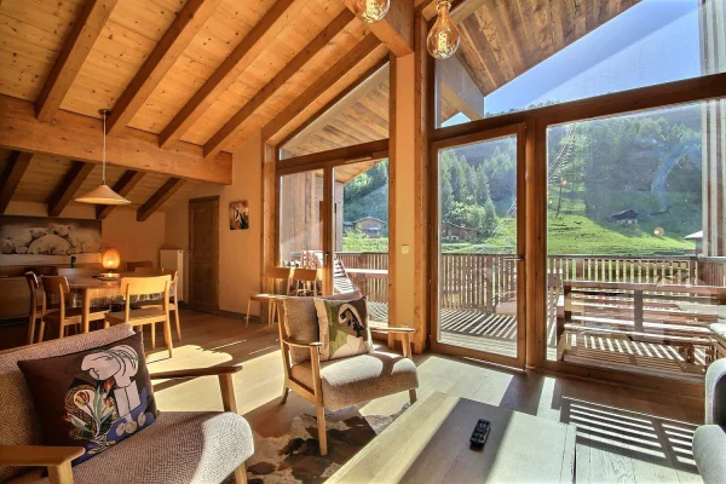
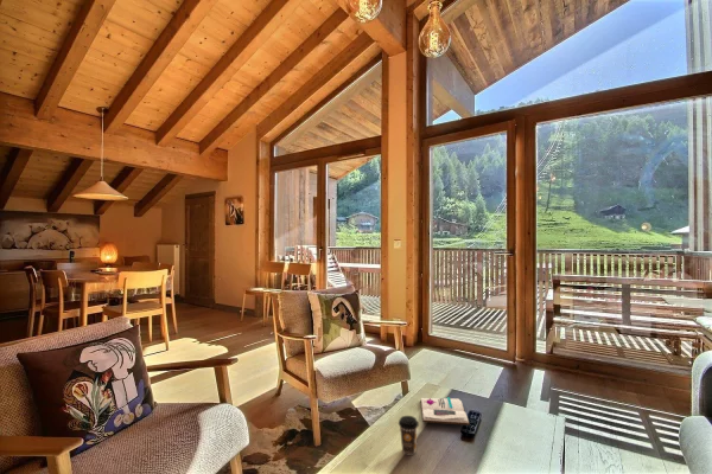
+ coffee cup [398,415,420,456]
+ book [420,396,471,427]
